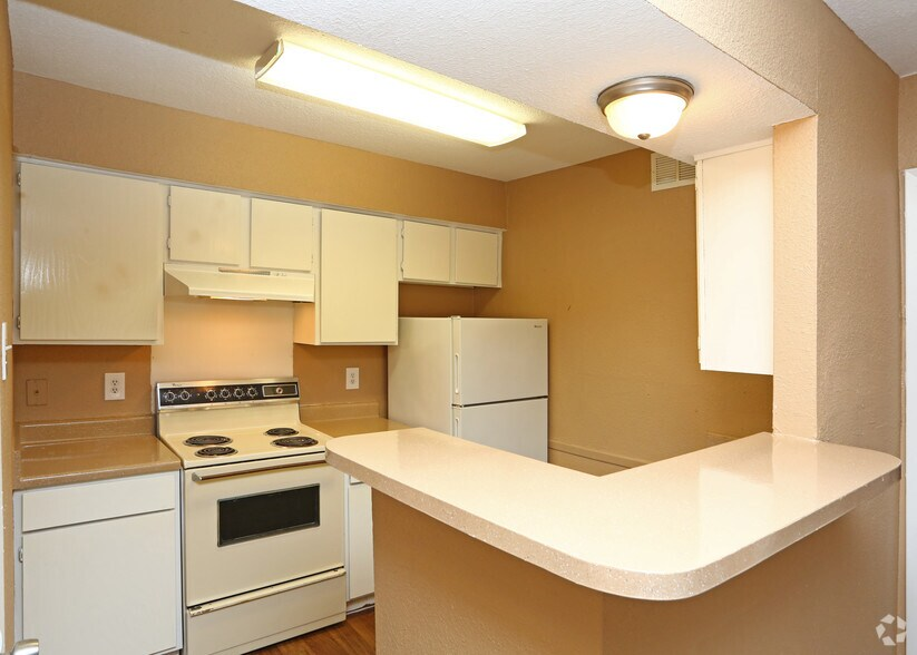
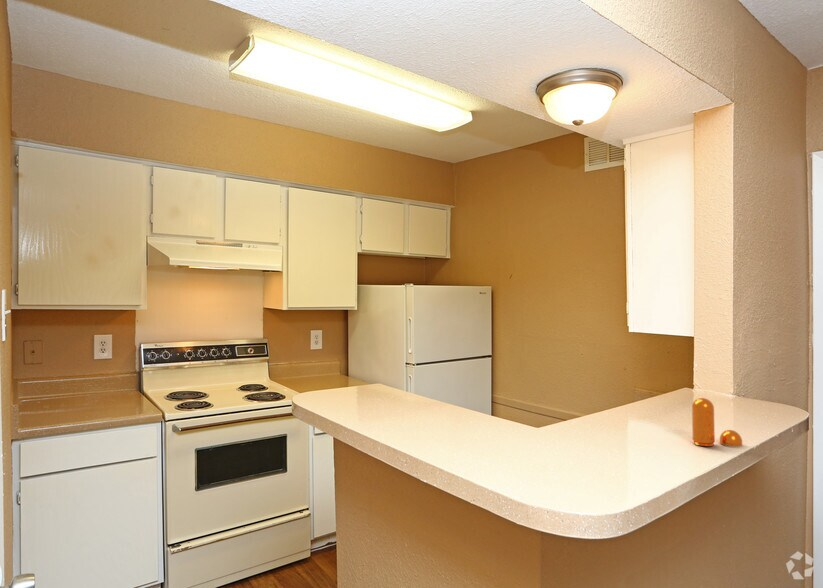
+ pepper shaker [691,397,743,448]
